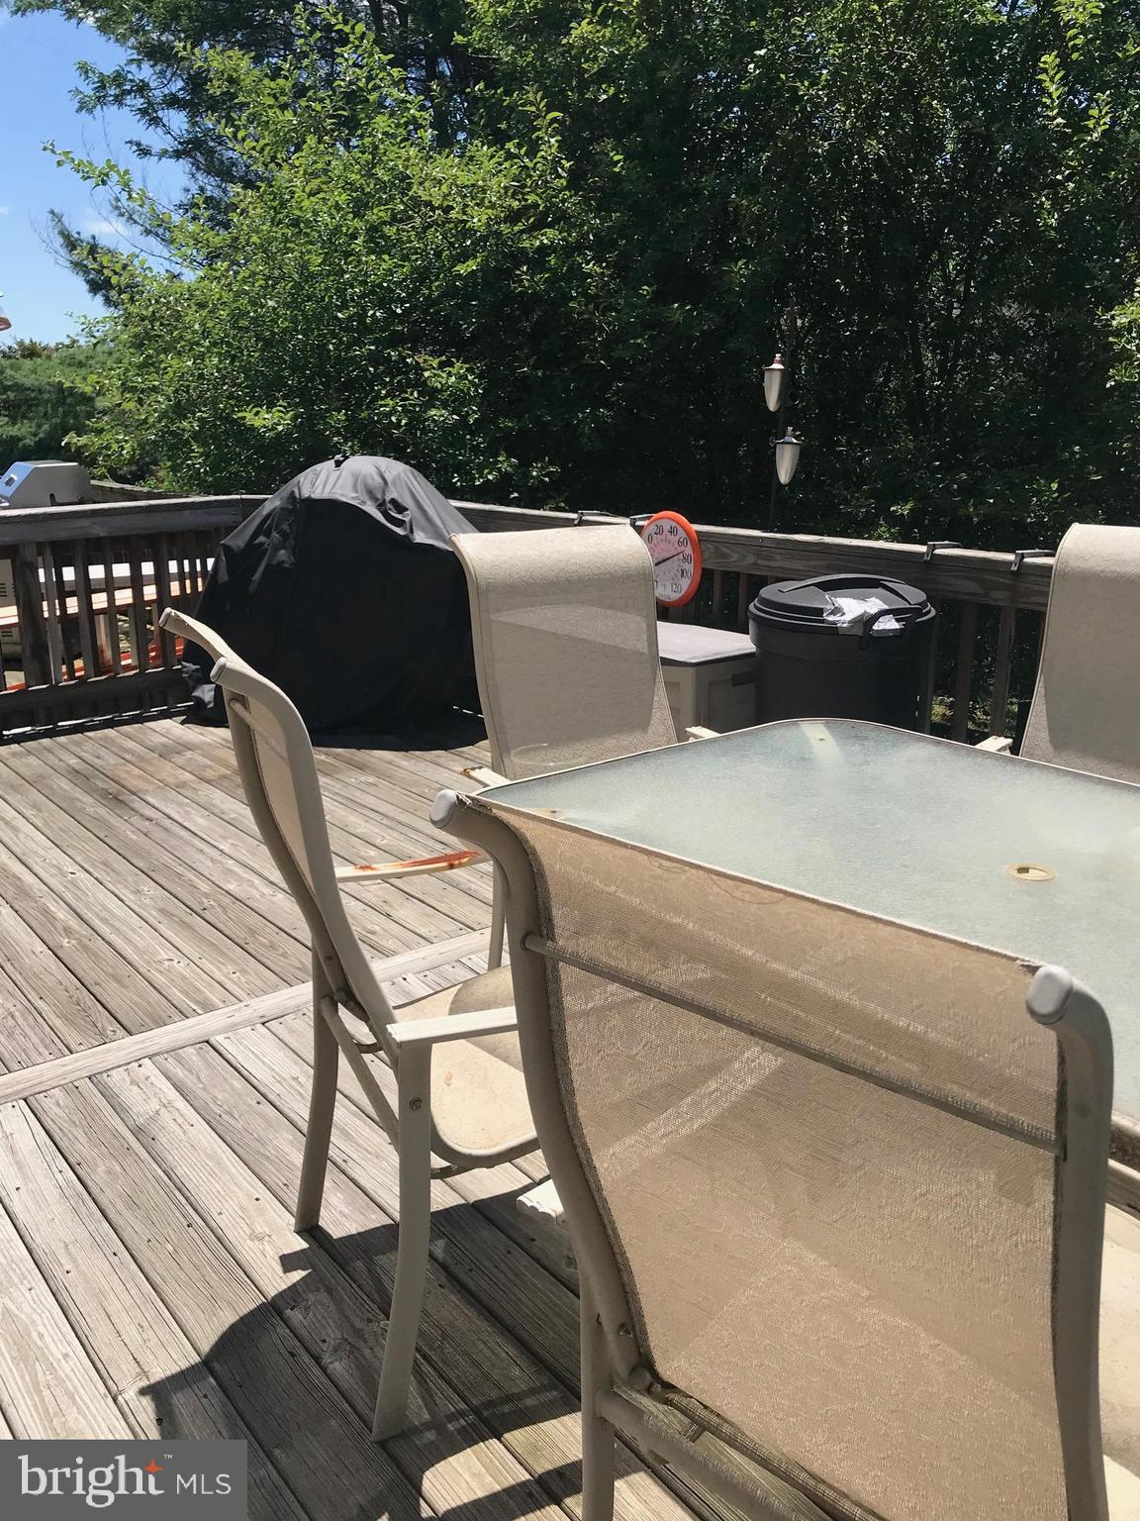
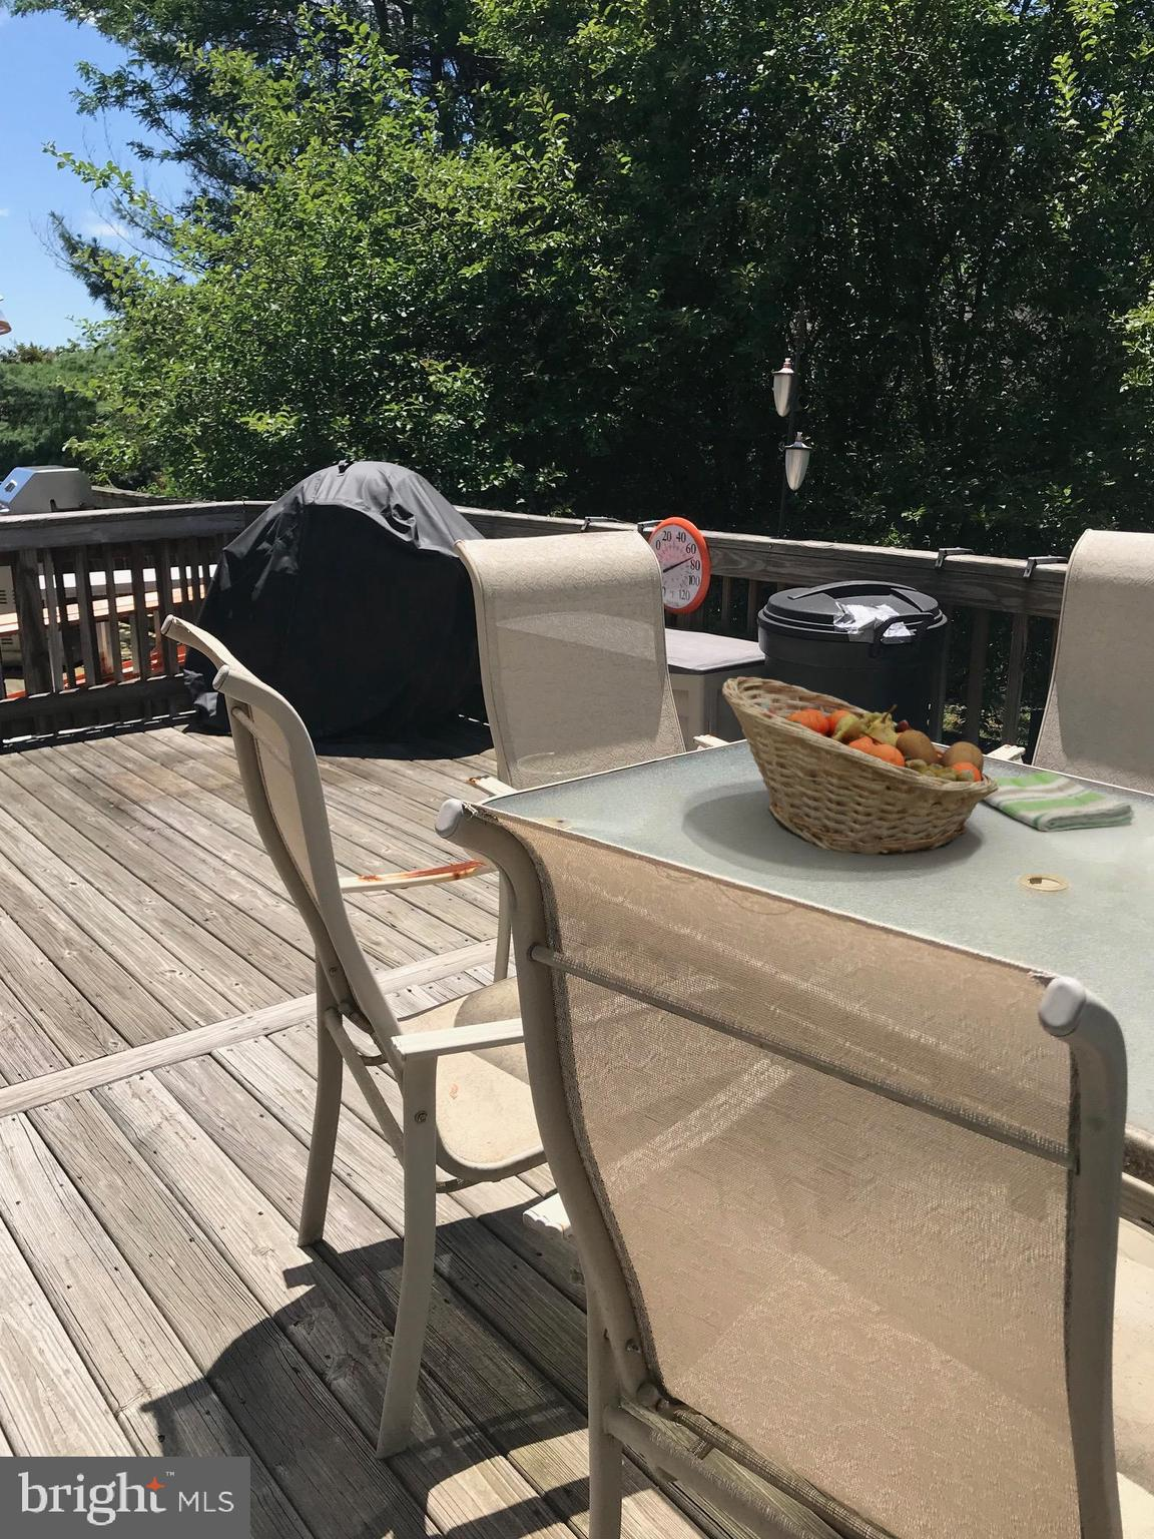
+ dish towel [983,770,1137,833]
+ fruit basket [721,676,999,856]
